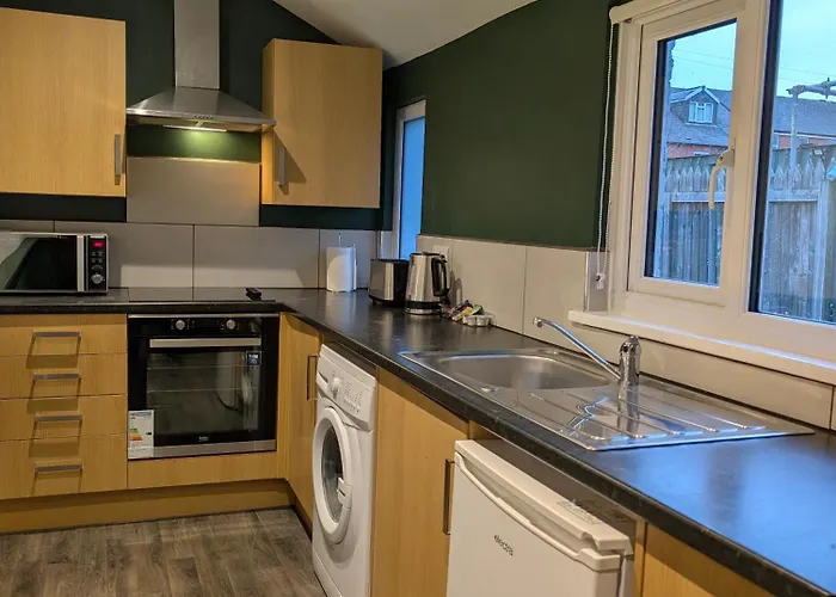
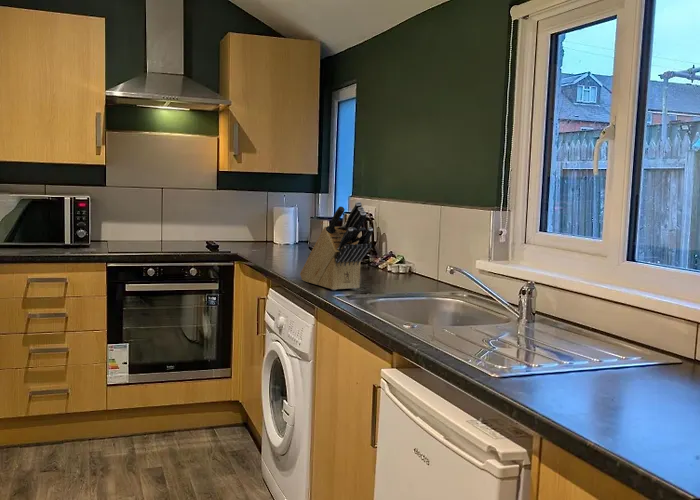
+ knife block [299,201,374,291]
